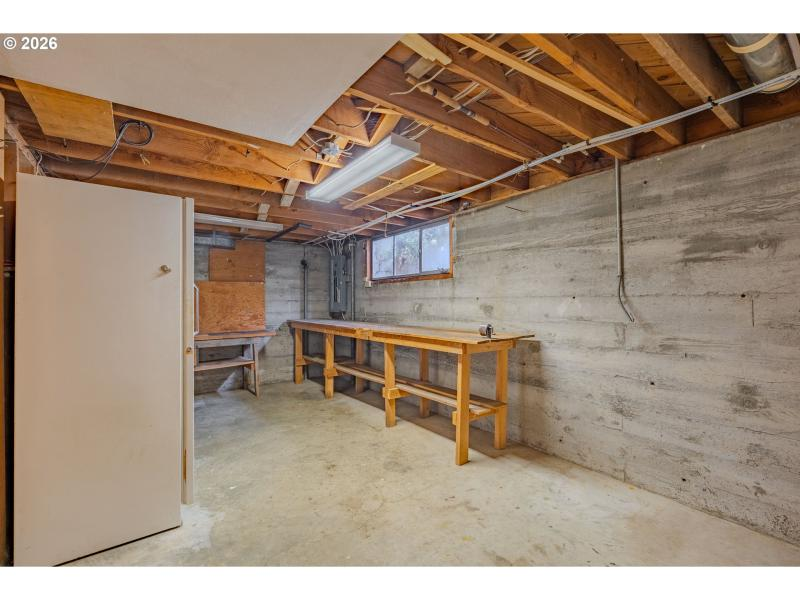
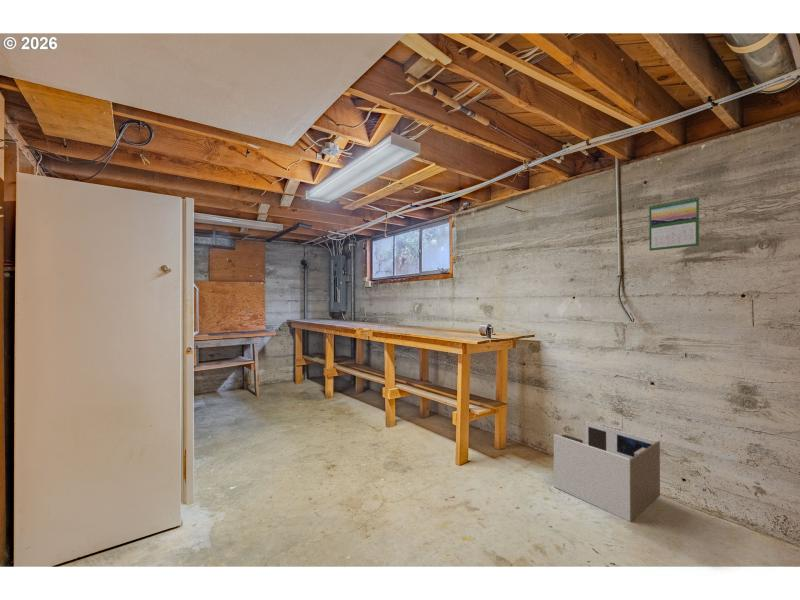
+ calendar [648,195,700,252]
+ architectural model [553,421,661,523]
